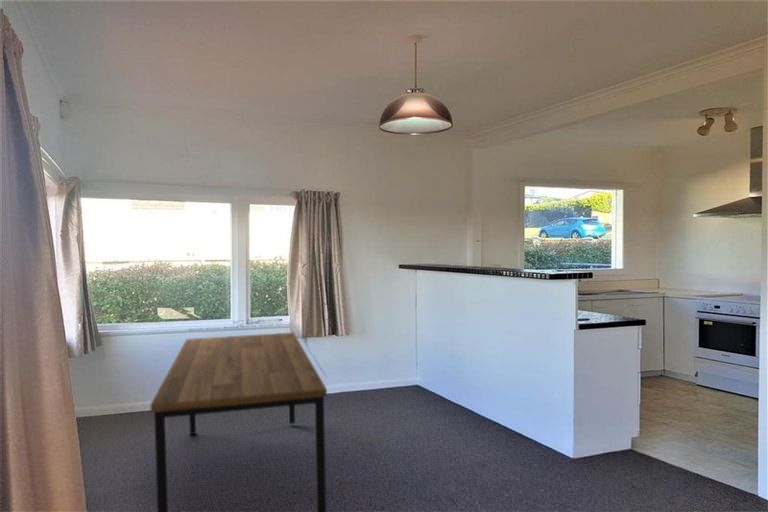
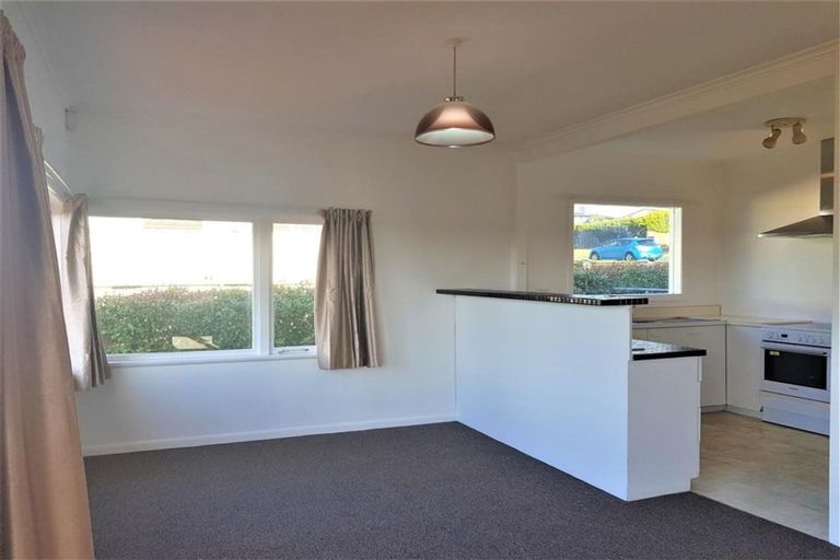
- dining table [150,319,328,512]
